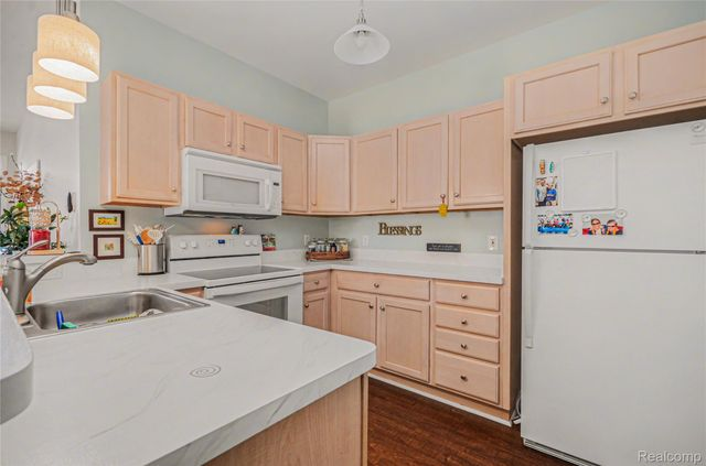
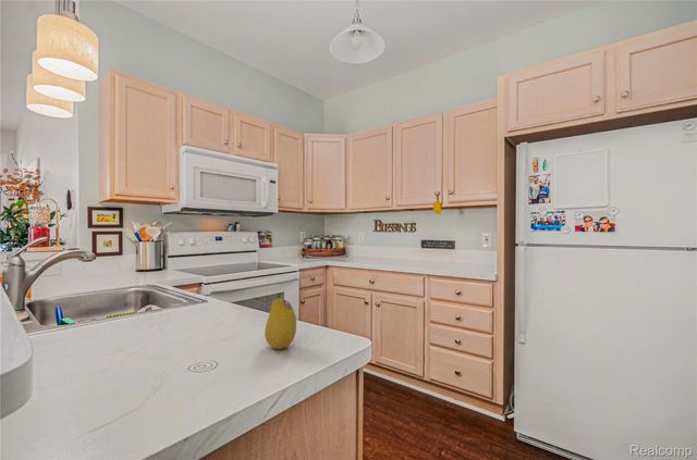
+ fruit [264,297,297,350]
